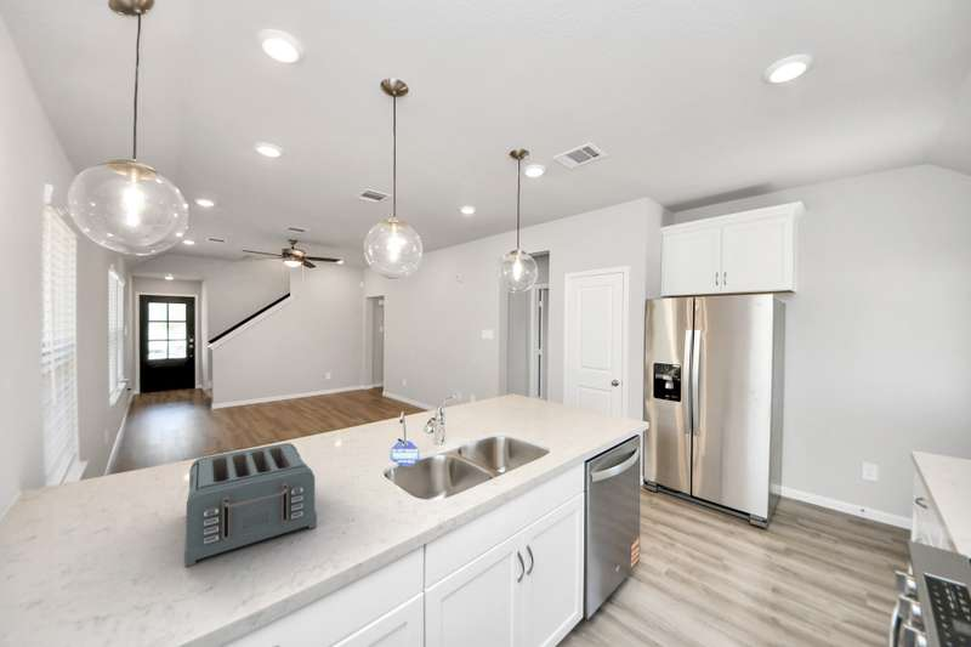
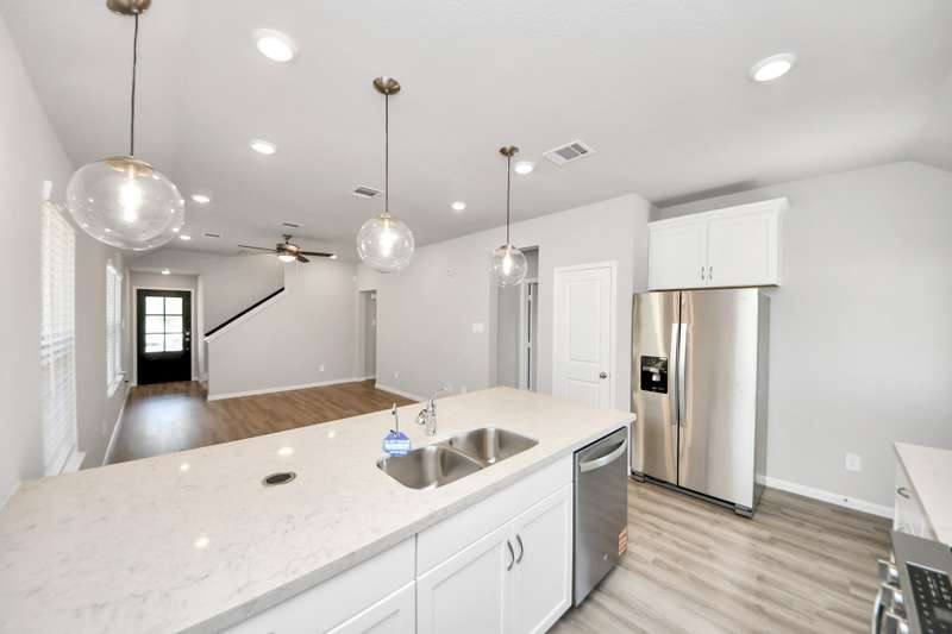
- toaster [183,442,318,568]
